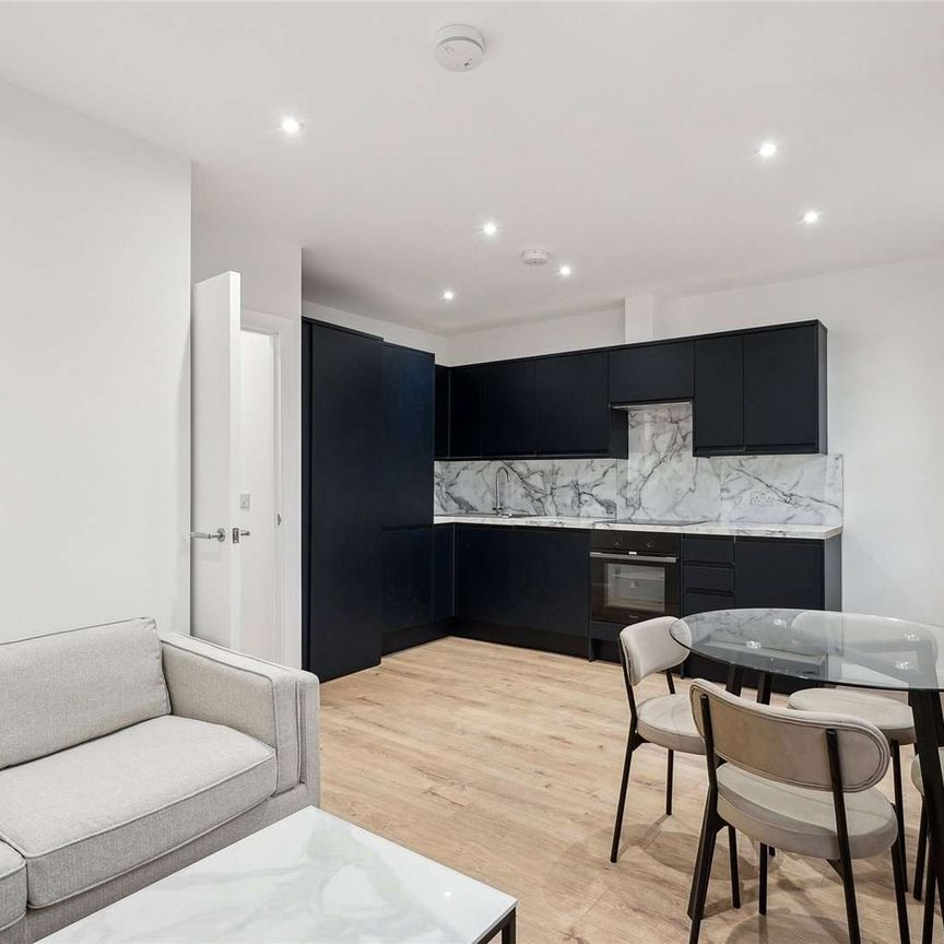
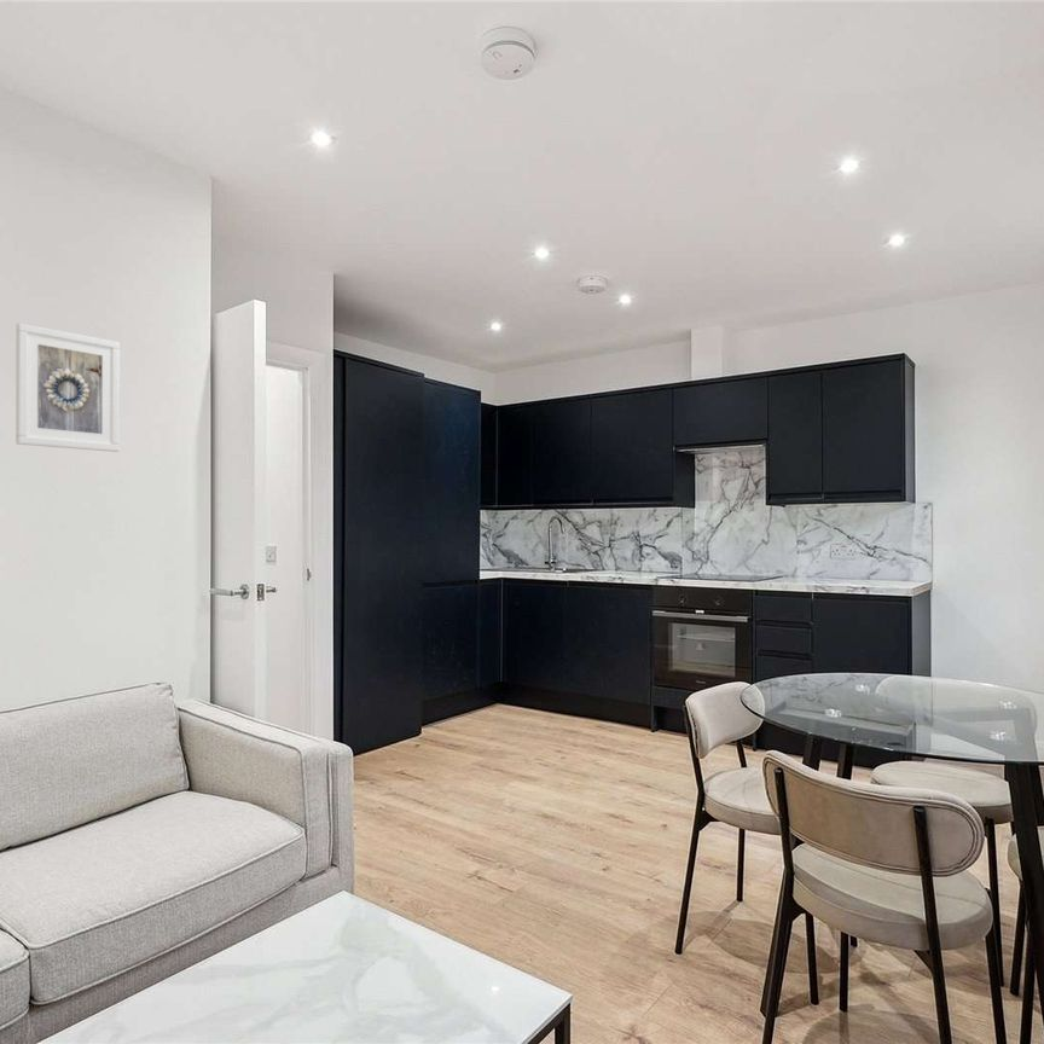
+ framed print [14,321,121,453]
